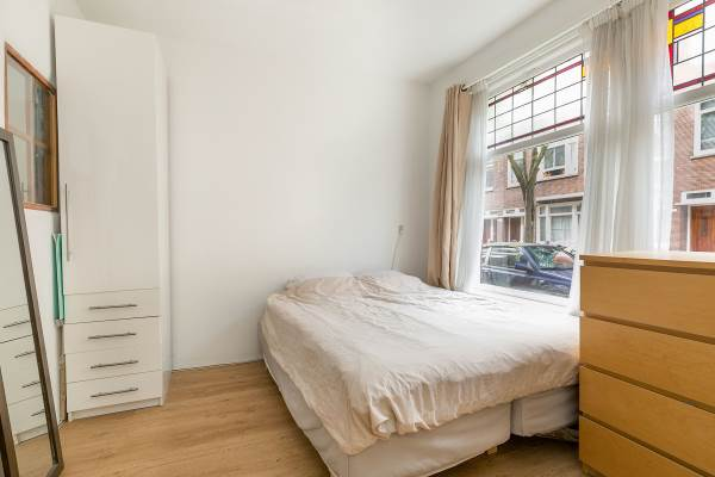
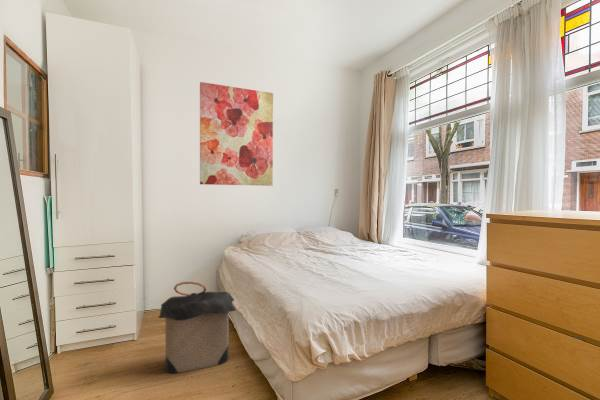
+ wall art [199,81,274,187]
+ laundry hamper [157,280,237,374]
